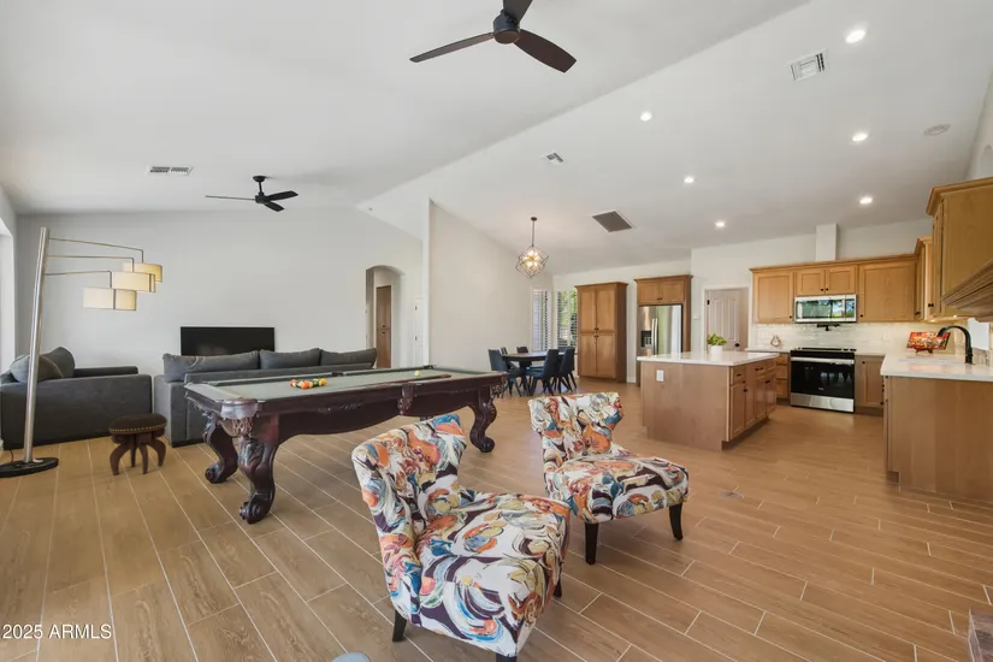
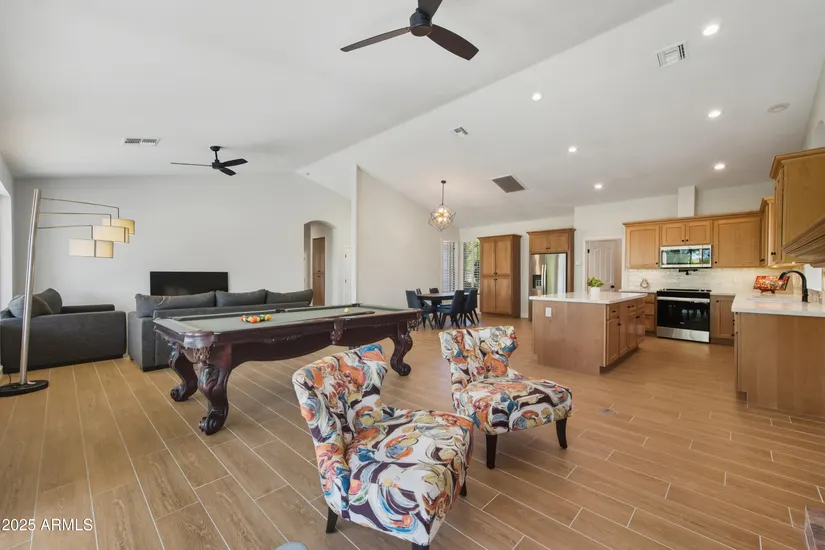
- footstool [107,412,169,477]
